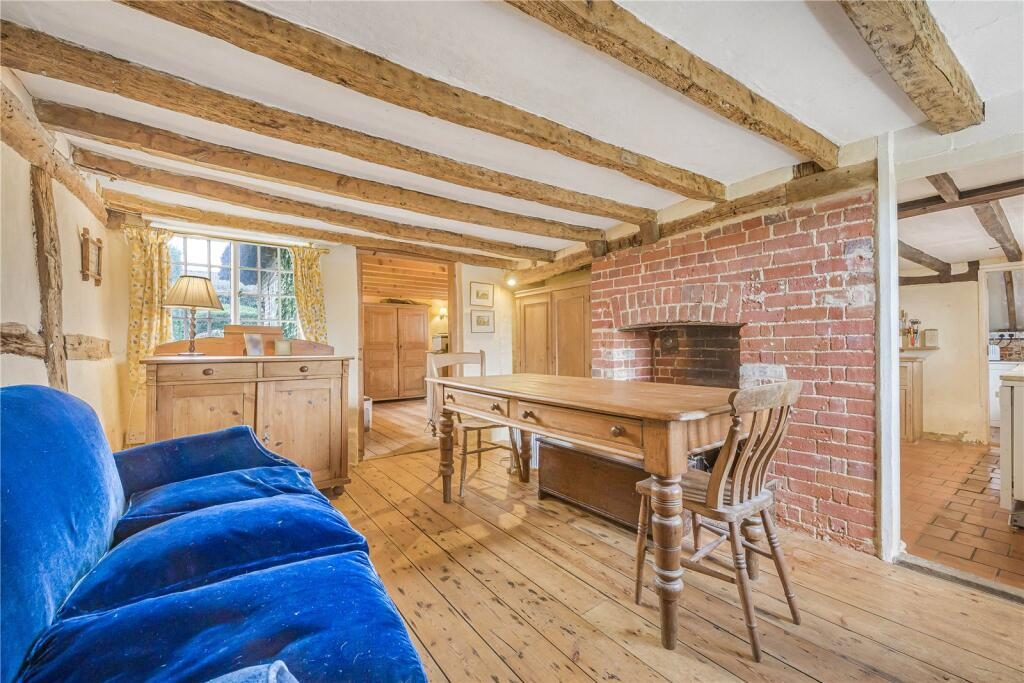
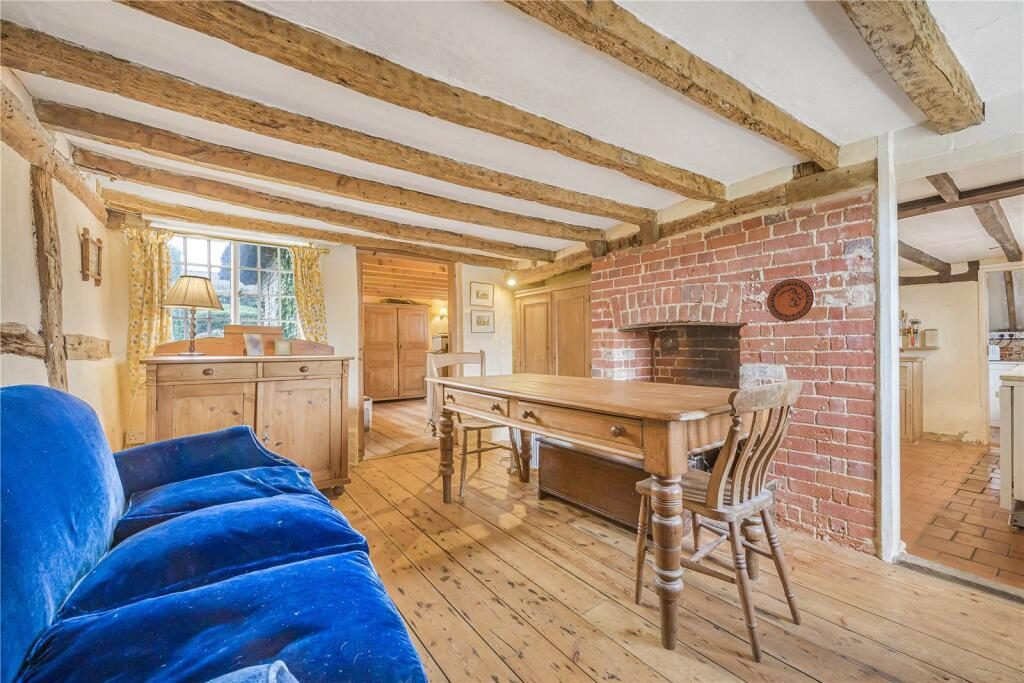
+ decorative plate [766,278,815,322]
